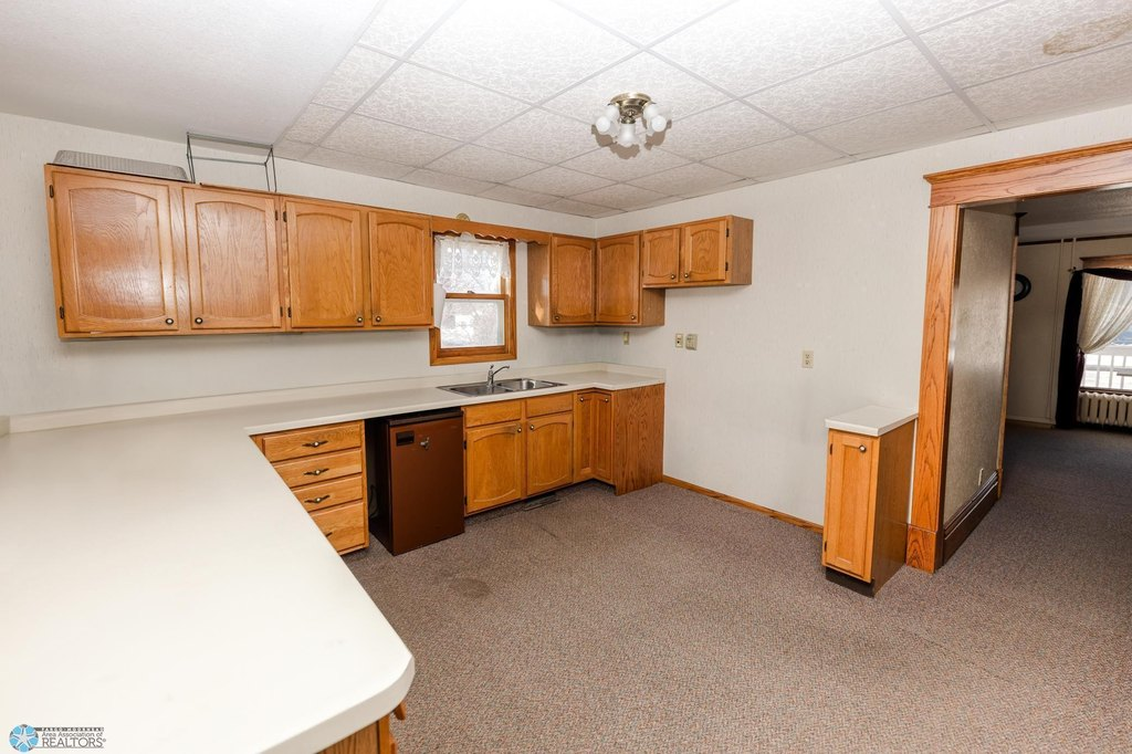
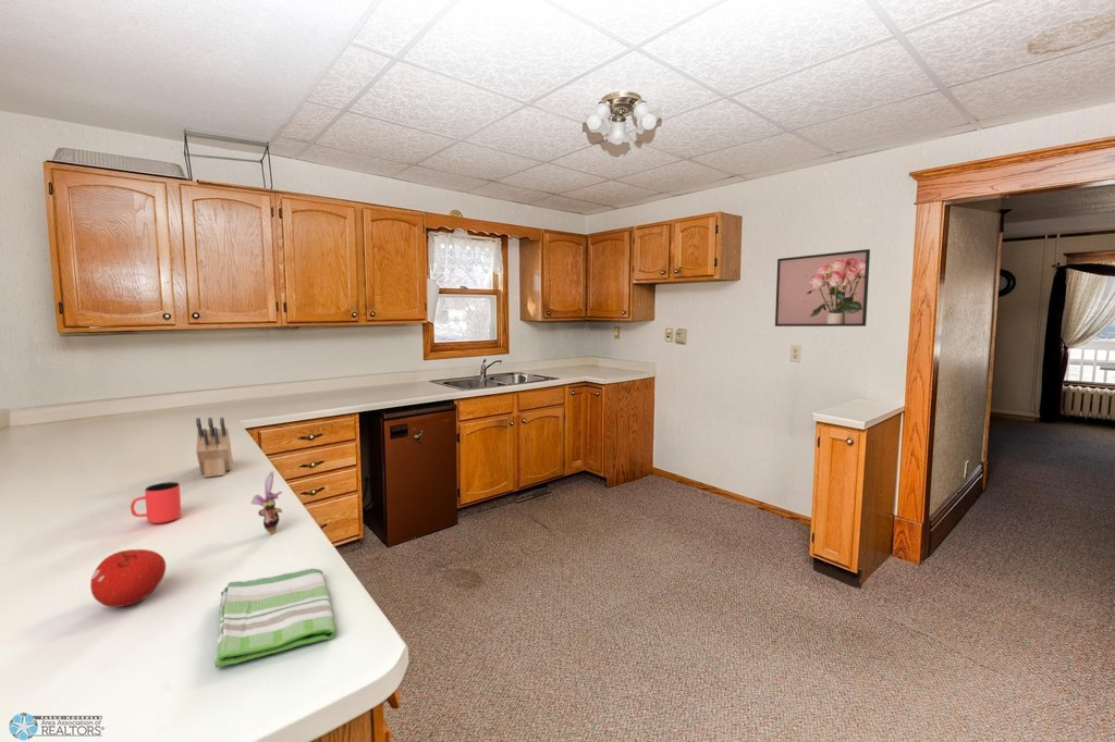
+ flower [249,470,283,535]
+ fruit [89,548,167,608]
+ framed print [774,248,871,327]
+ cup [130,481,182,524]
+ dish towel [215,567,336,669]
+ knife block [195,417,234,479]
